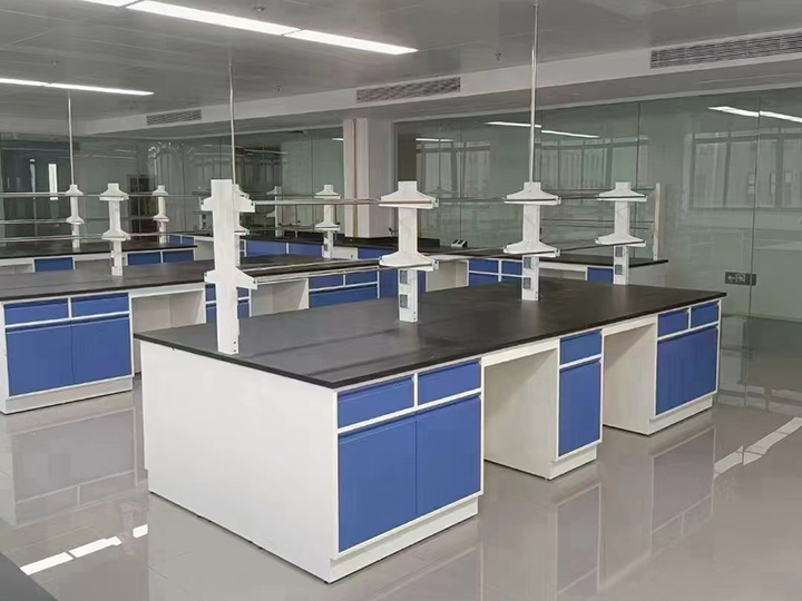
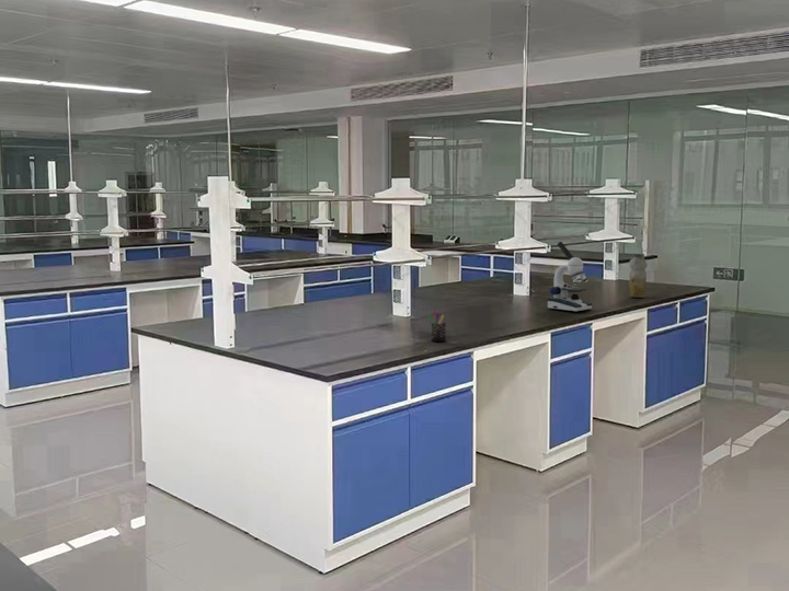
+ beverage bottle [628,252,649,299]
+ pen holder [427,309,447,343]
+ microscope [547,241,593,313]
